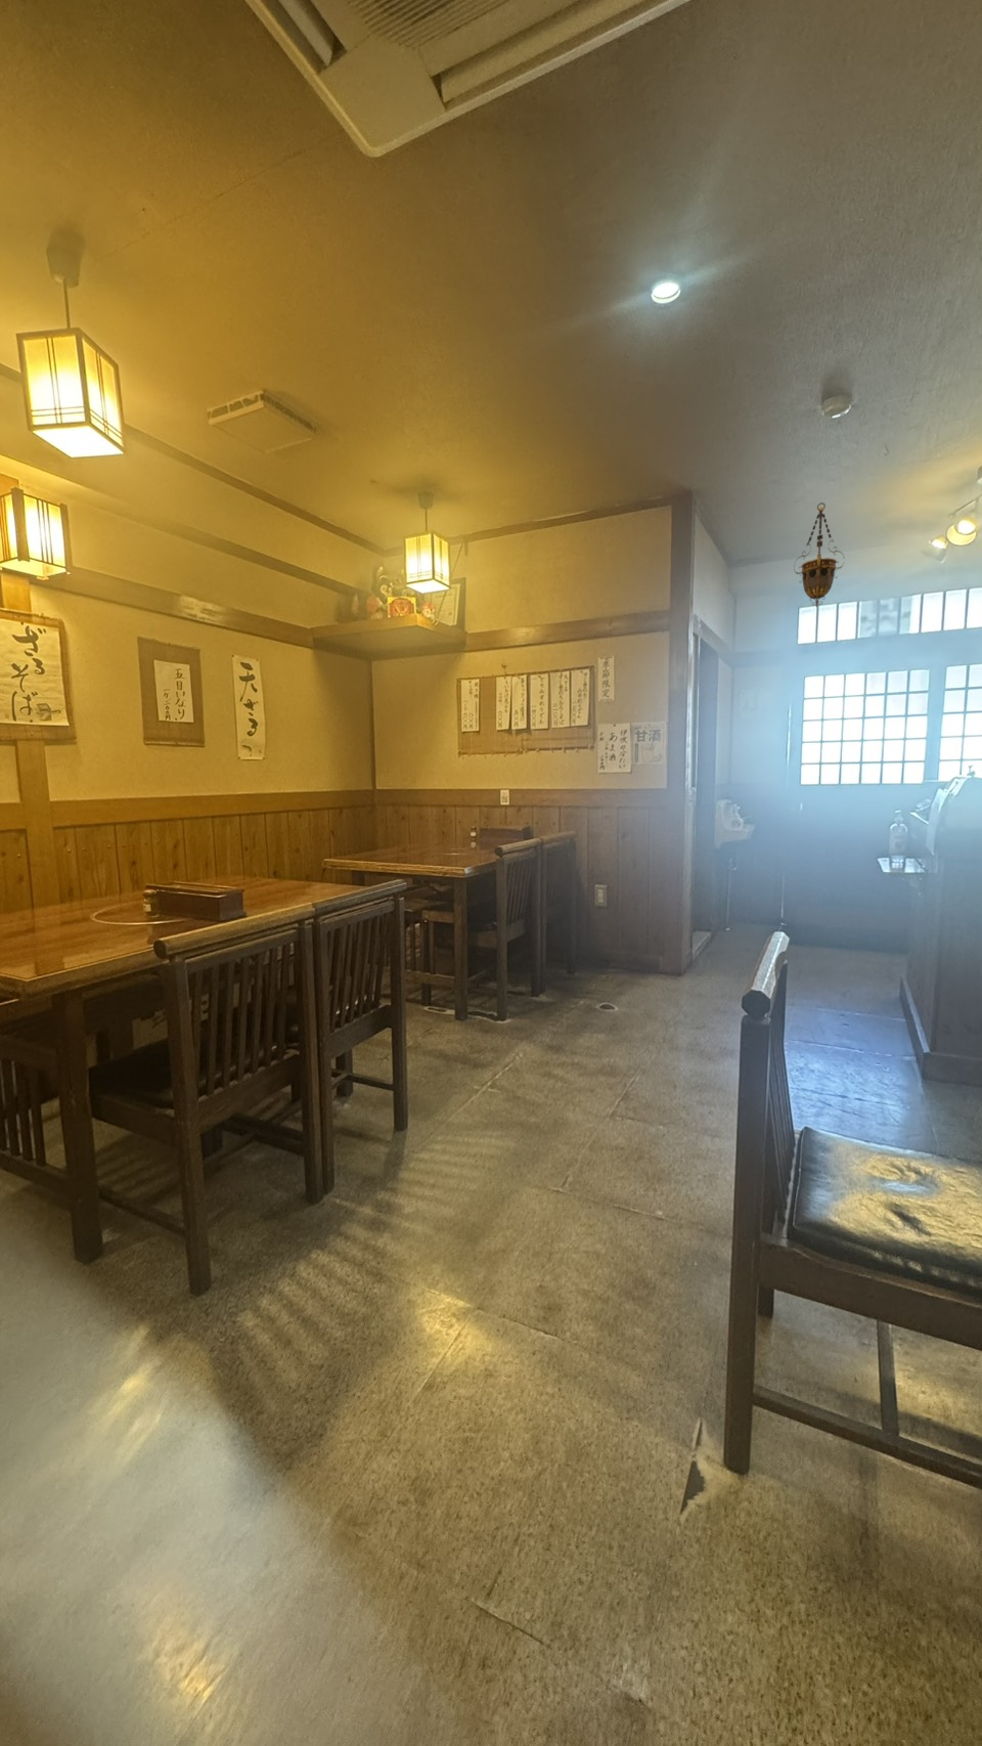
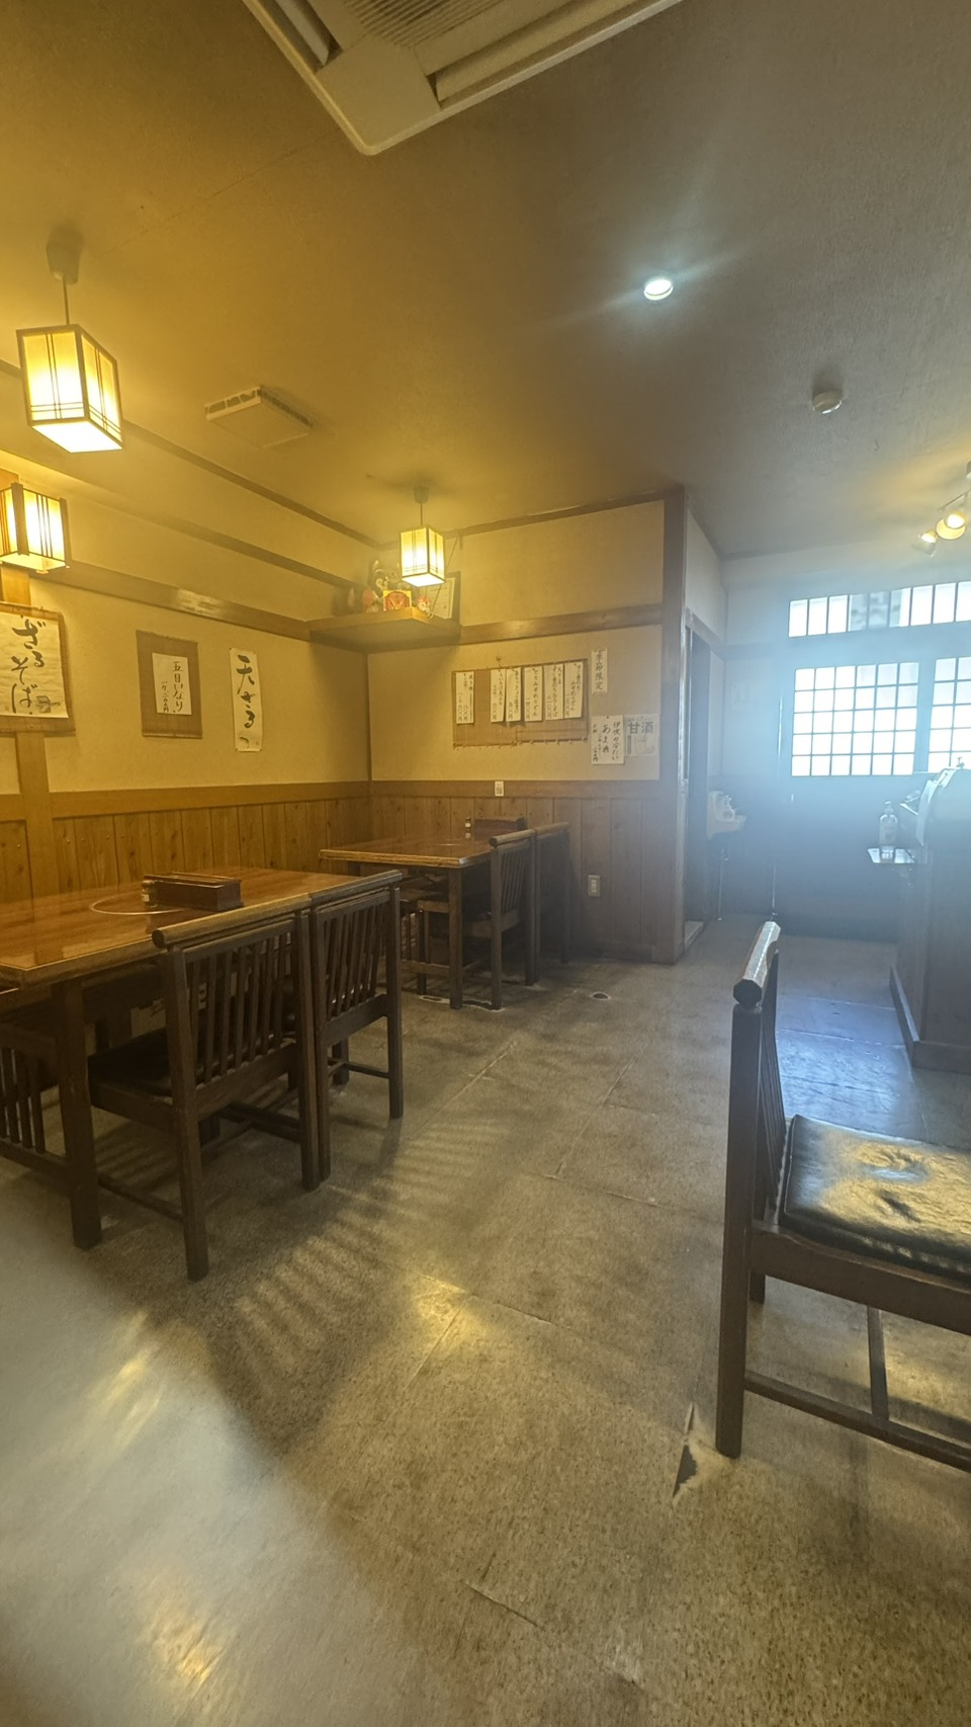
- hanging lantern [793,501,845,608]
